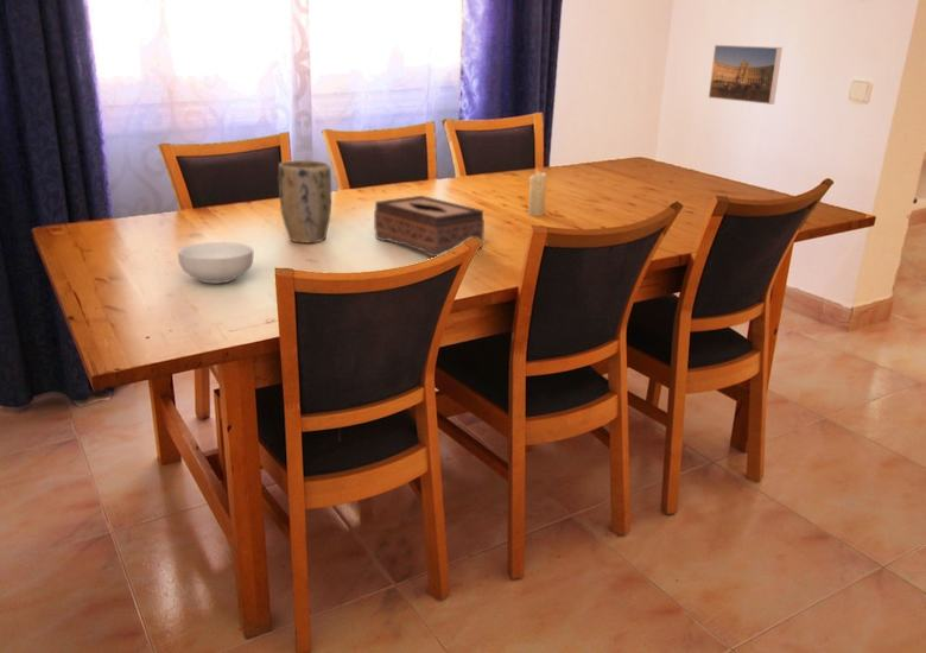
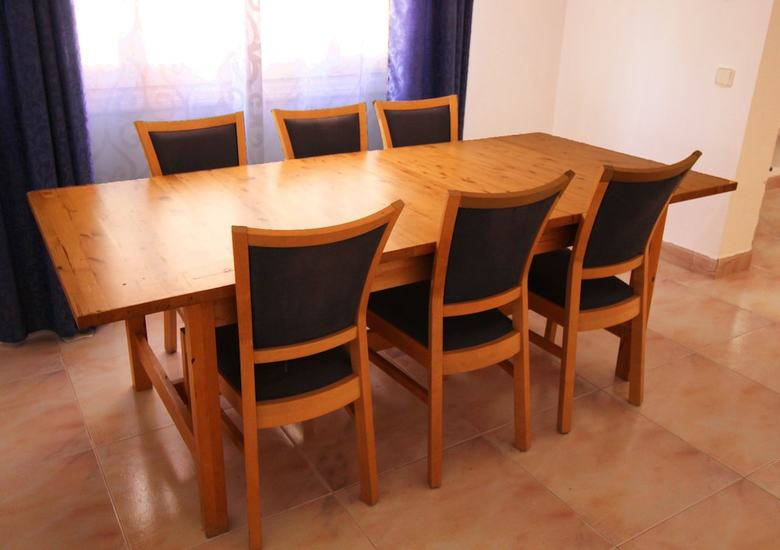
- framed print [708,44,784,106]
- tissue box [373,195,486,258]
- cereal bowl [177,241,254,284]
- plant pot [278,159,332,243]
- candle [527,164,548,217]
